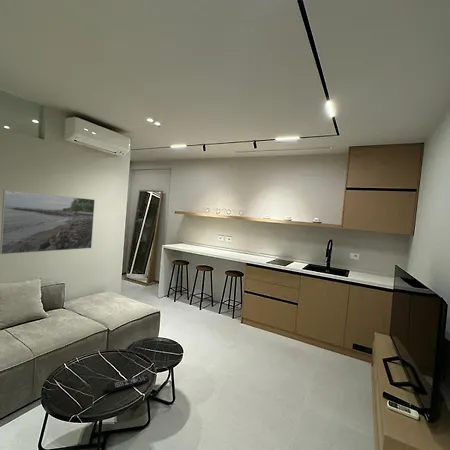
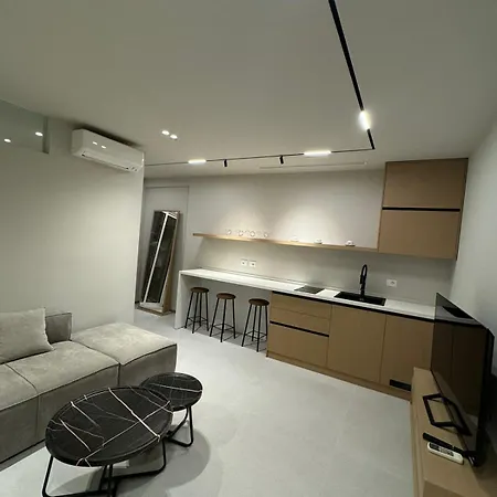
- remote control [106,374,150,393]
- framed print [0,189,96,255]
